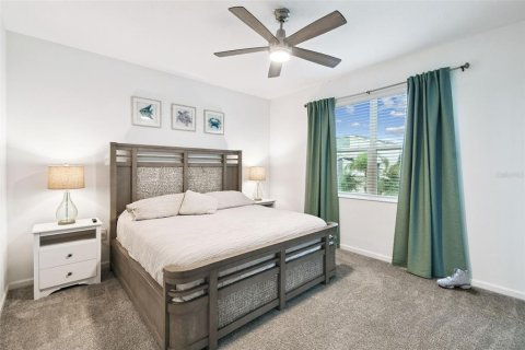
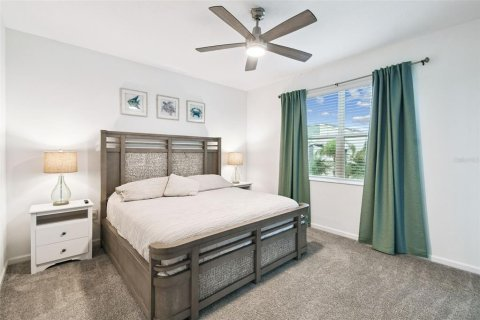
- sneaker [436,267,471,290]
